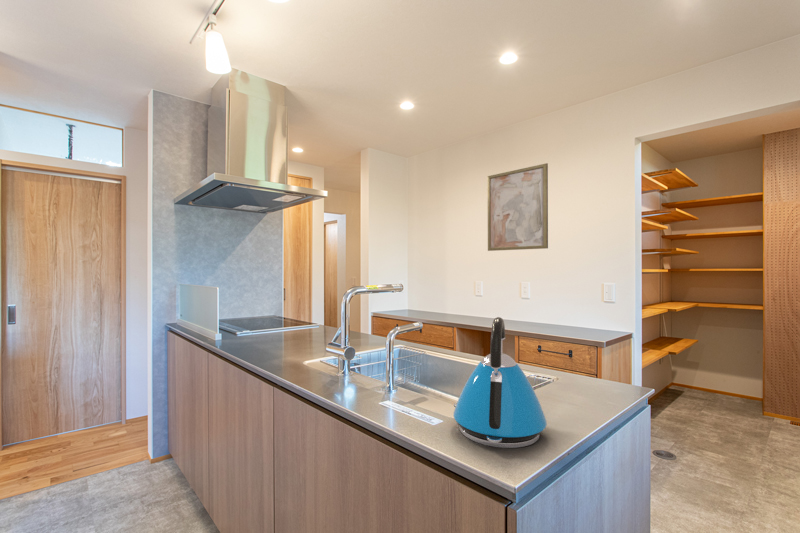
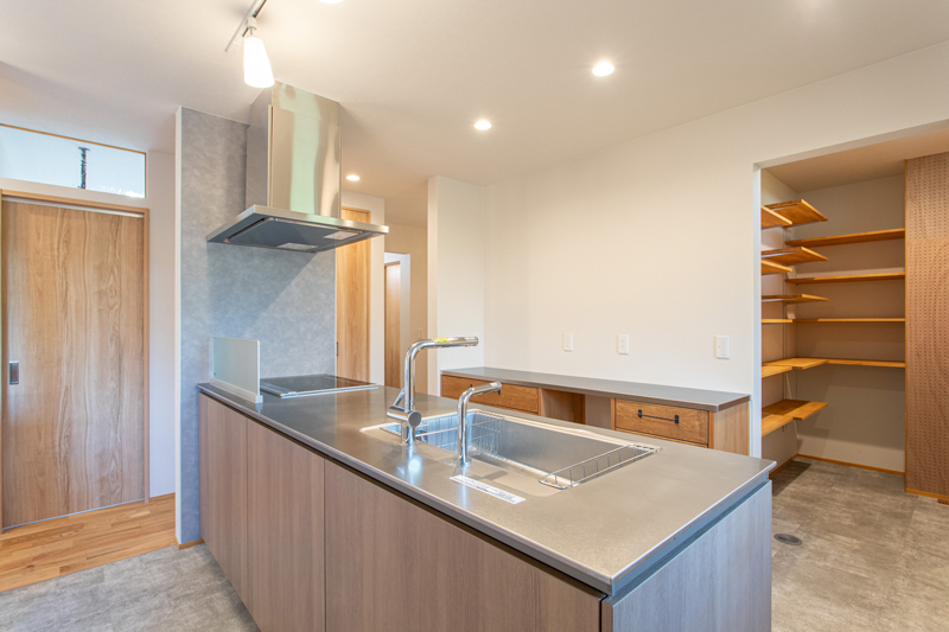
- wall art [487,162,549,252]
- kettle [452,316,548,449]
